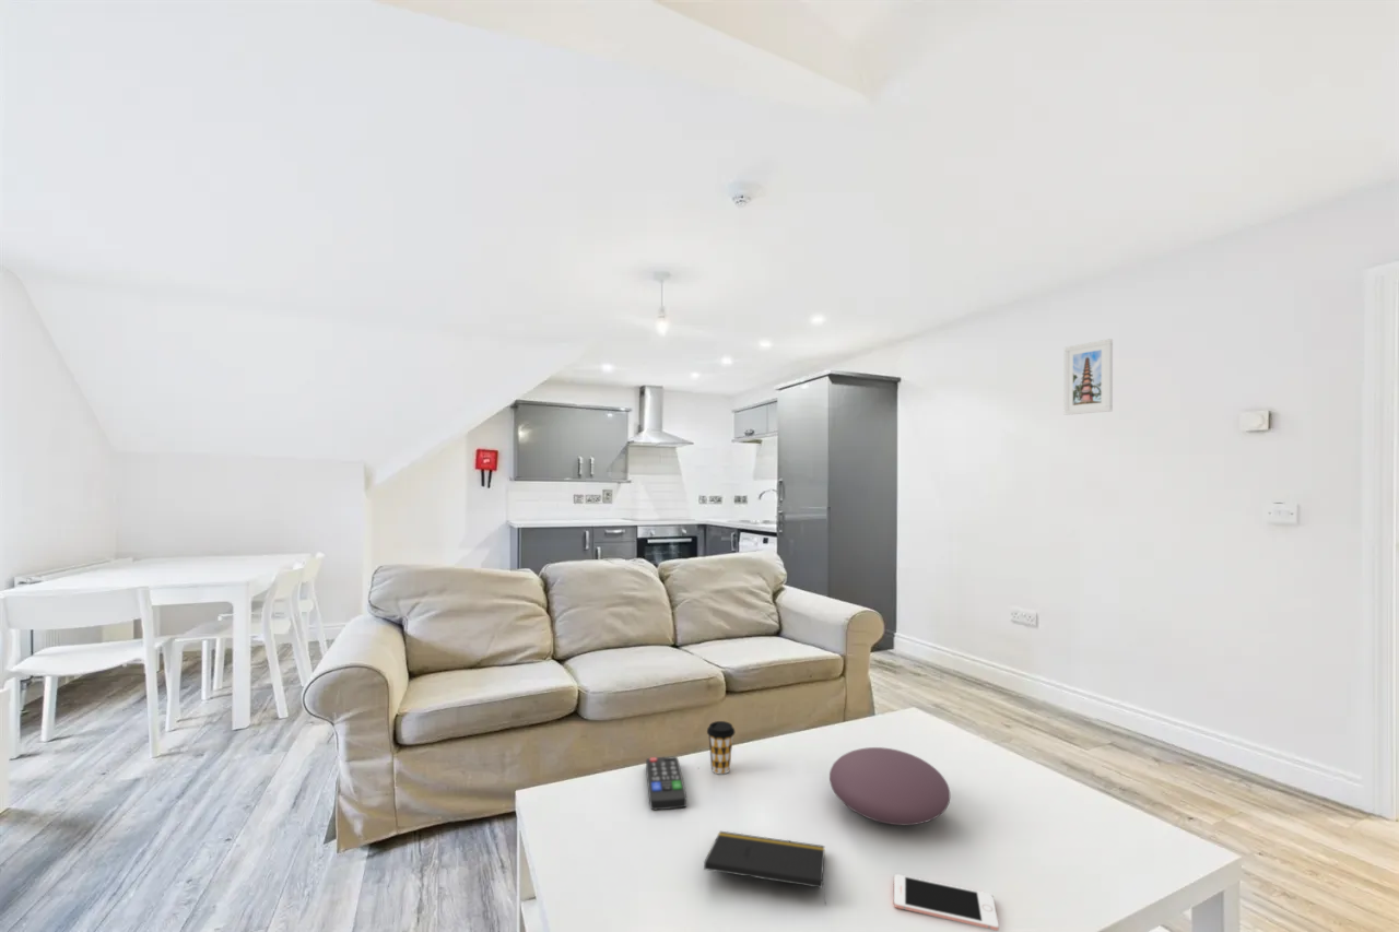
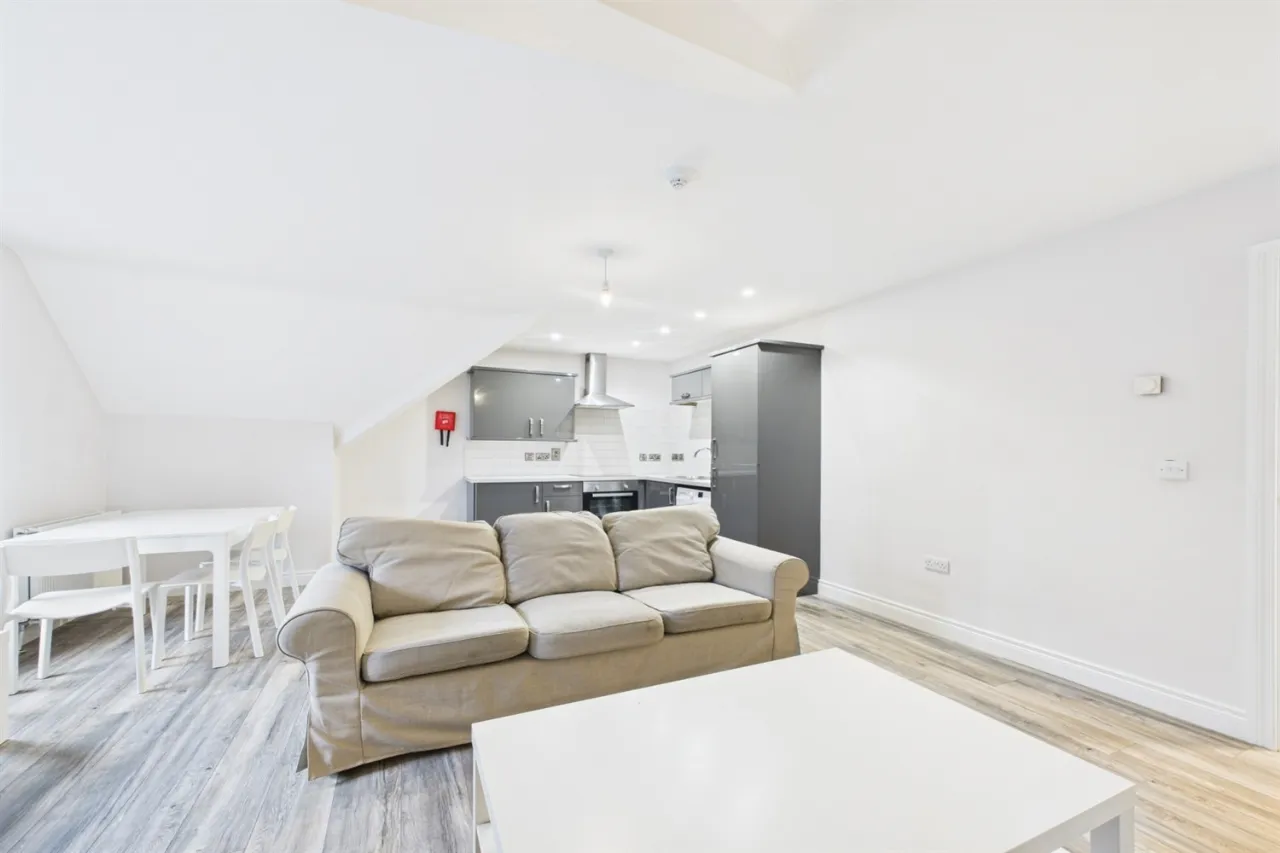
- decorative bowl [828,746,951,826]
- remote control [645,755,687,811]
- cell phone [893,873,1000,932]
- coffee cup [706,720,736,775]
- notepad [703,830,827,906]
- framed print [1062,338,1114,416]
